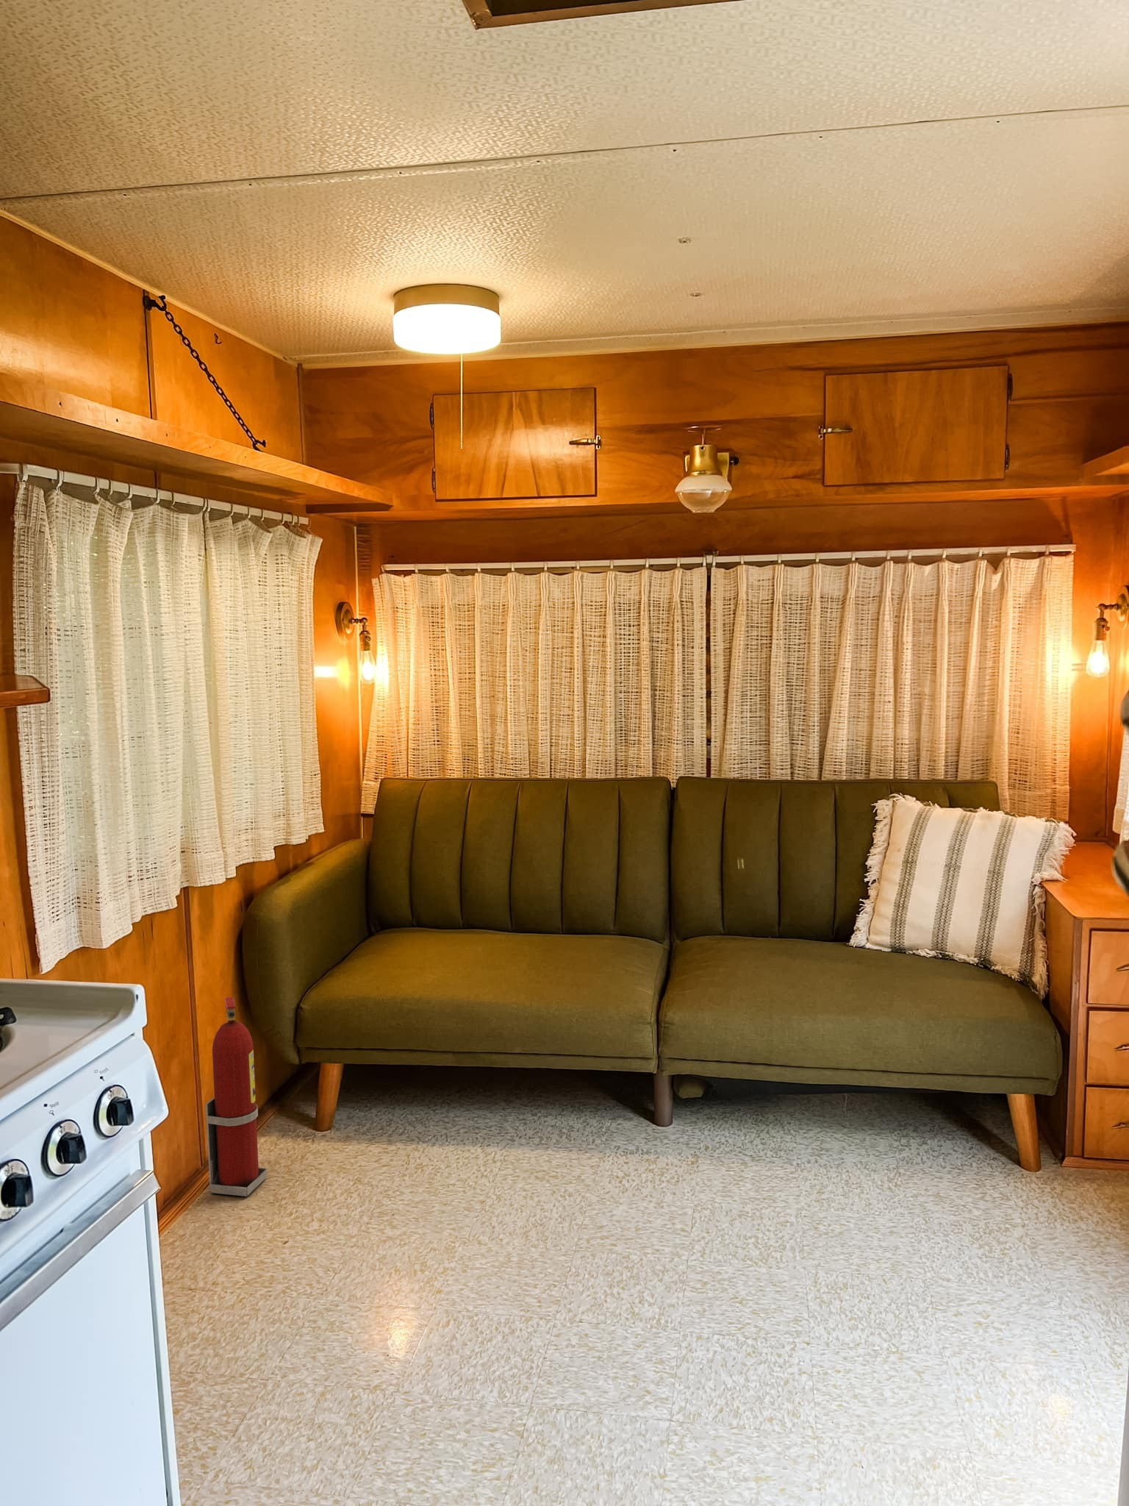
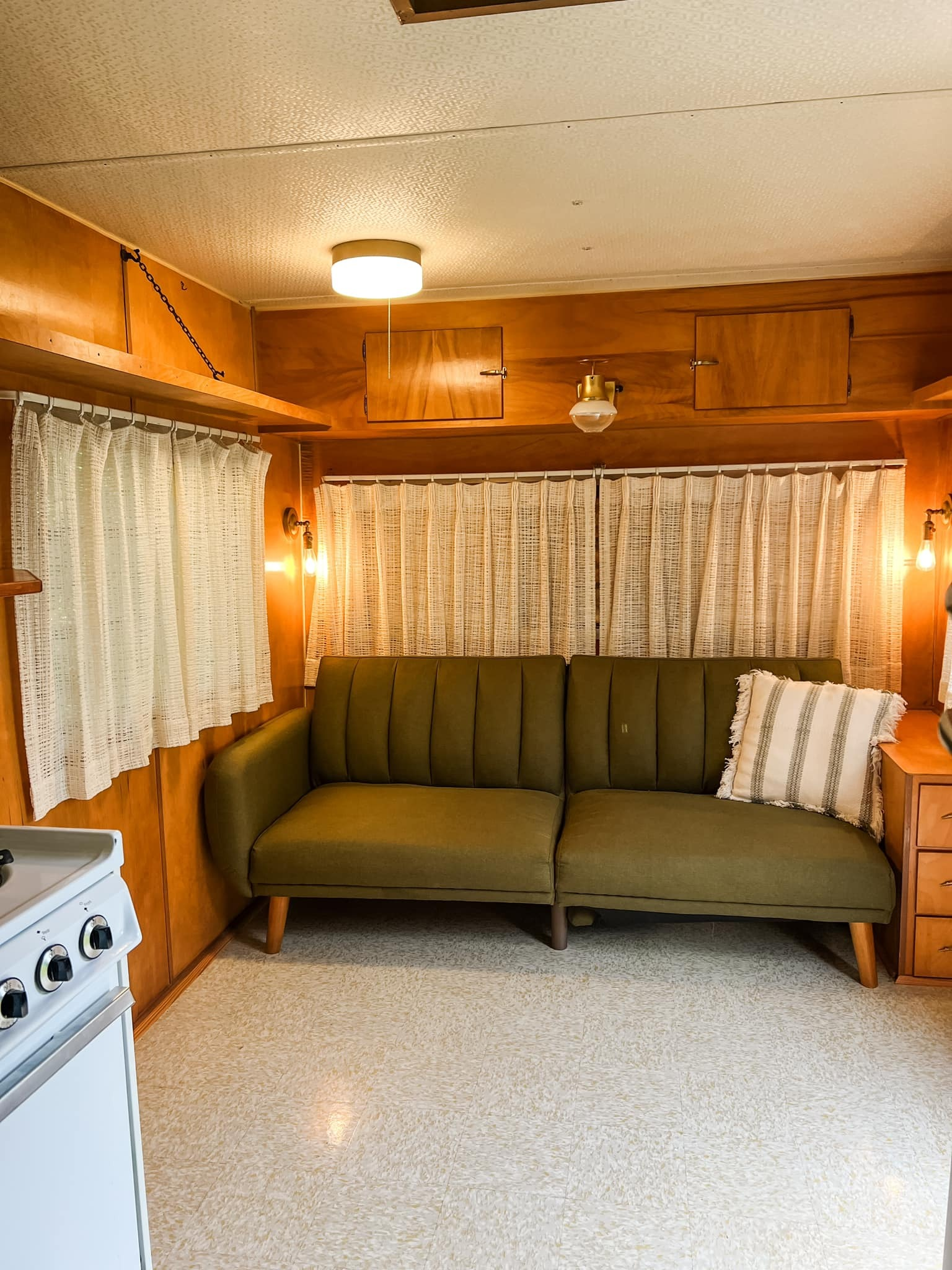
- fire extinguisher [205,996,268,1198]
